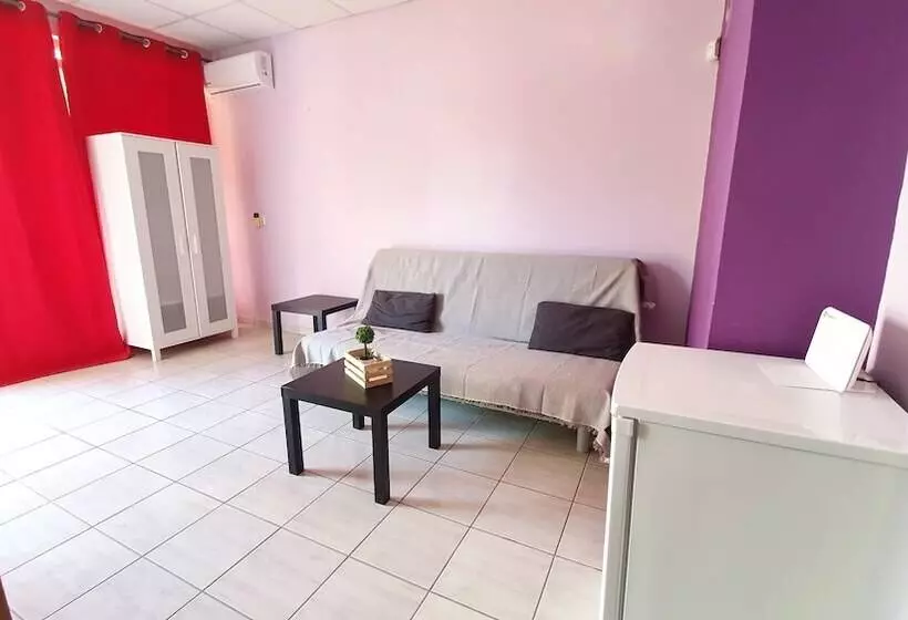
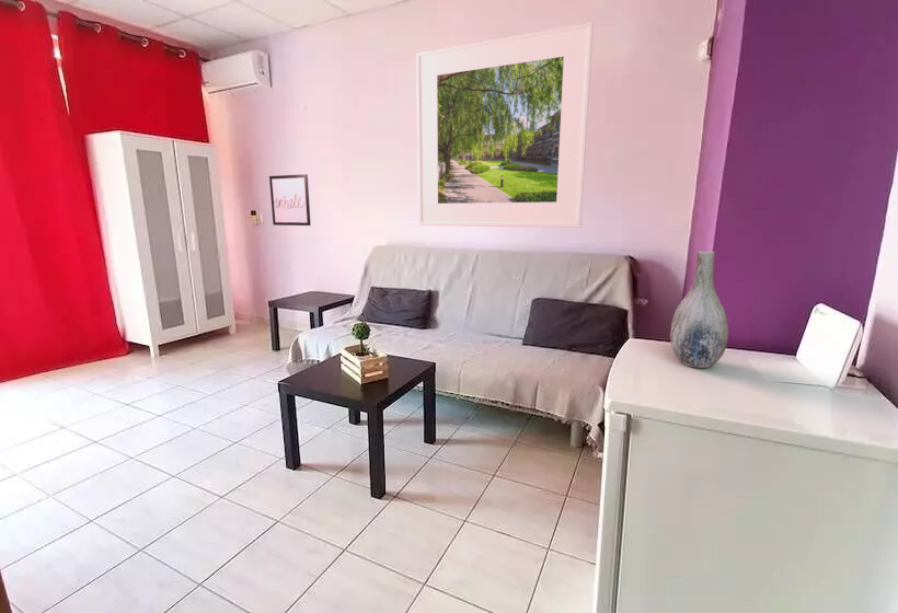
+ vase [669,251,729,369]
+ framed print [415,21,595,229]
+ wall art [268,173,311,227]
